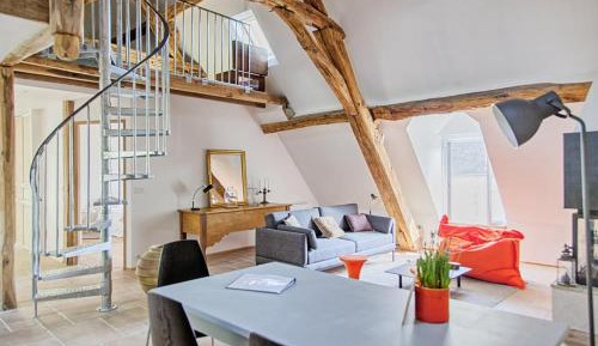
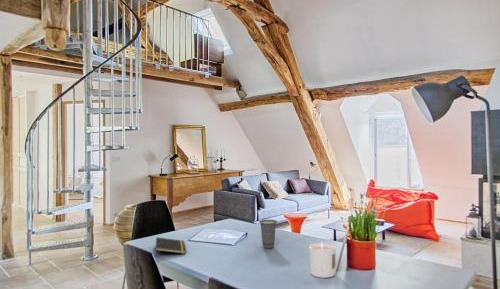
+ cup [258,219,278,250]
+ candle [308,240,336,279]
+ notepad [154,236,187,258]
